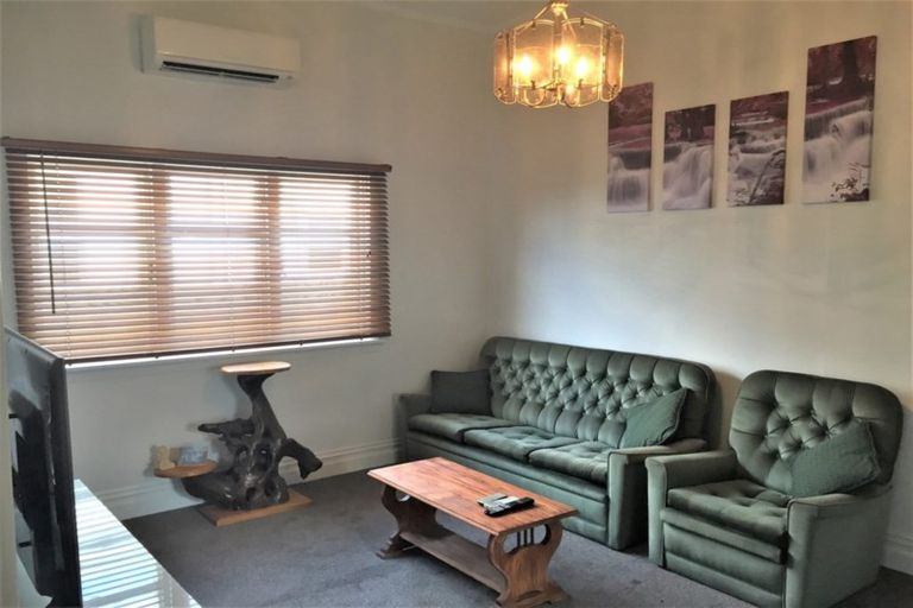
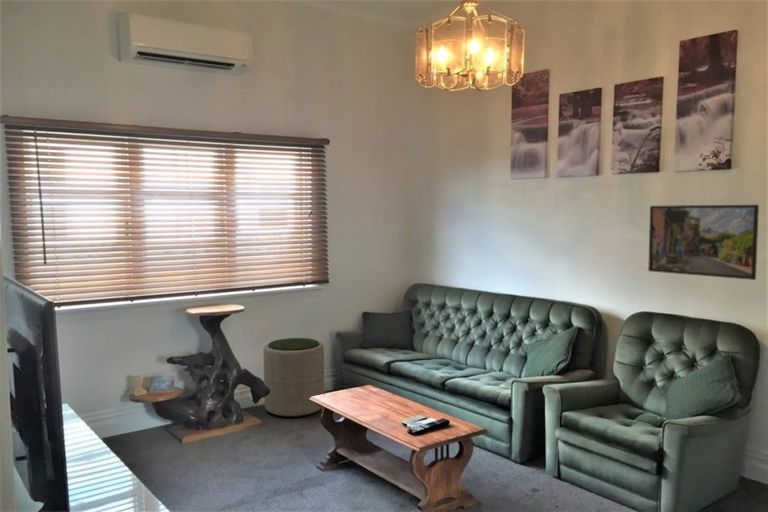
+ ottoman [262,337,325,418]
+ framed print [647,204,760,281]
